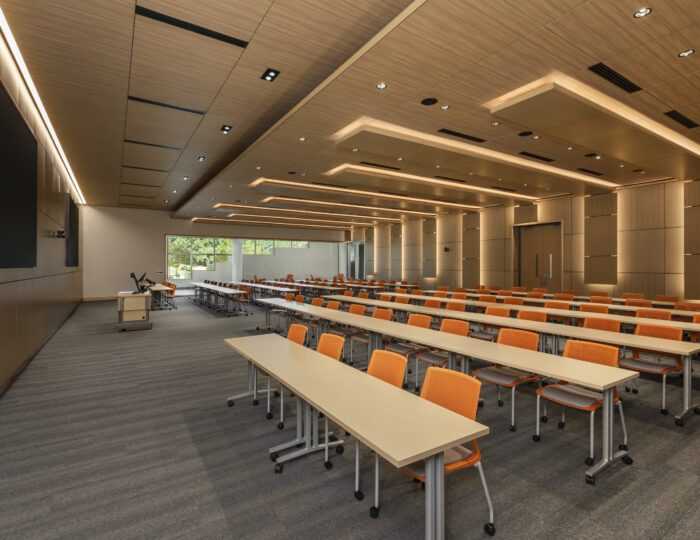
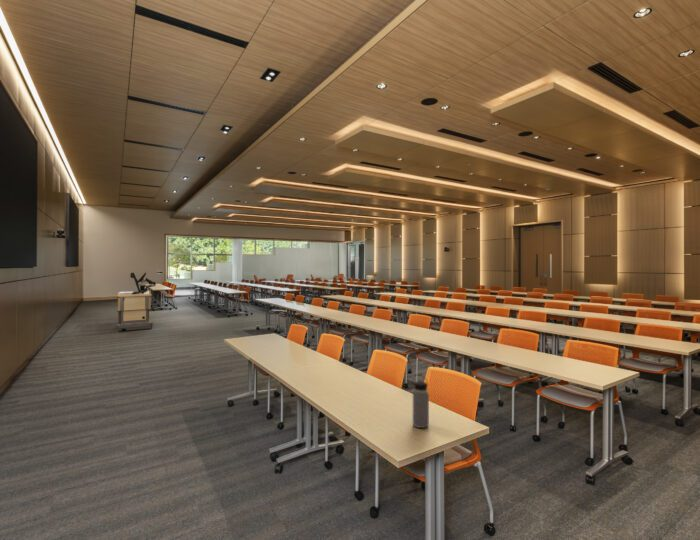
+ water bottle [412,373,430,429]
